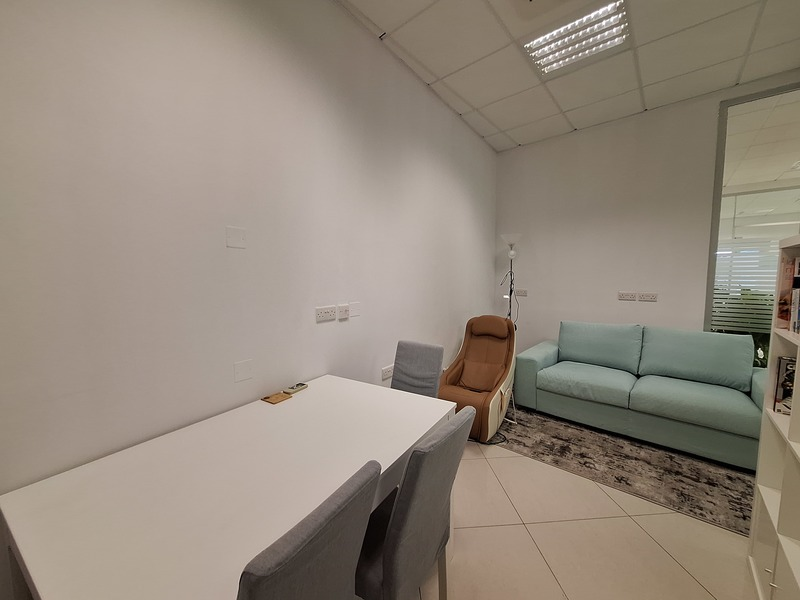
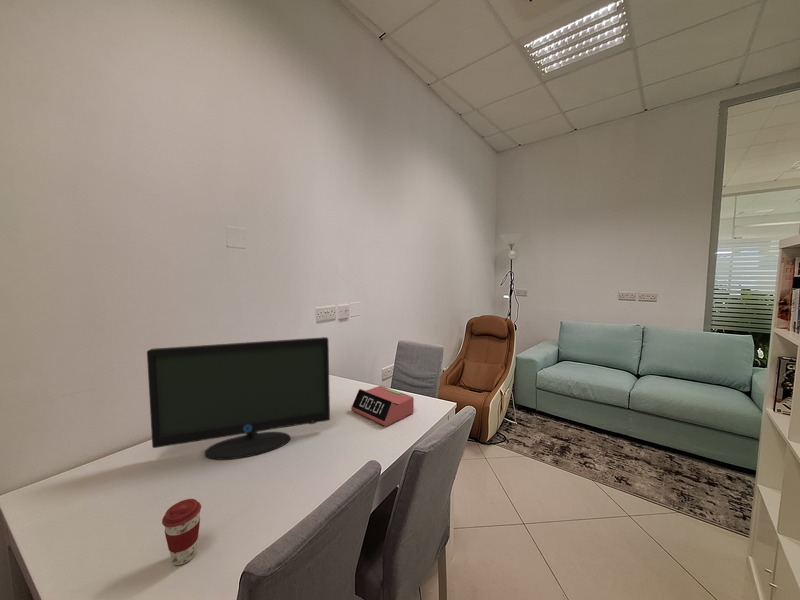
+ alarm clock [350,385,415,427]
+ monitor [146,336,331,460]
+ coffee cup [161,498,202,566]
